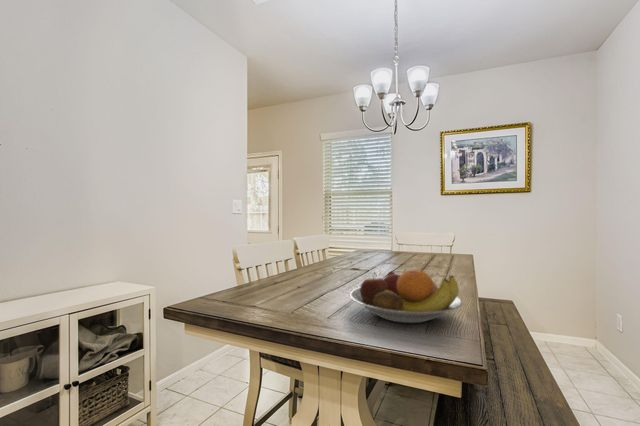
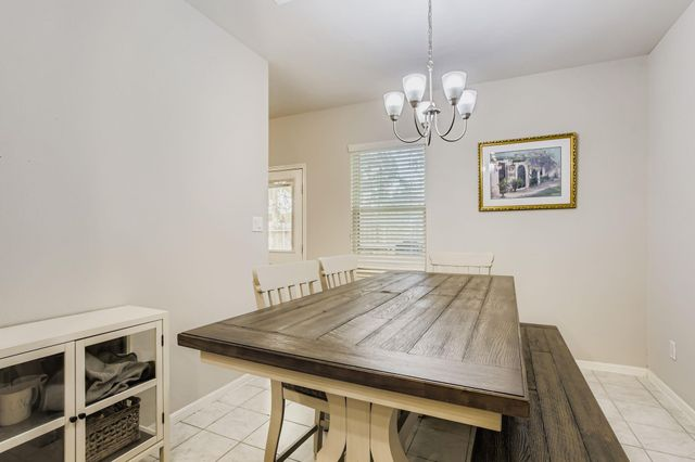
- fruit bowl [349,269,463,324]
